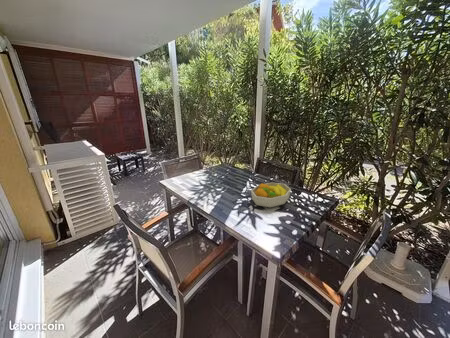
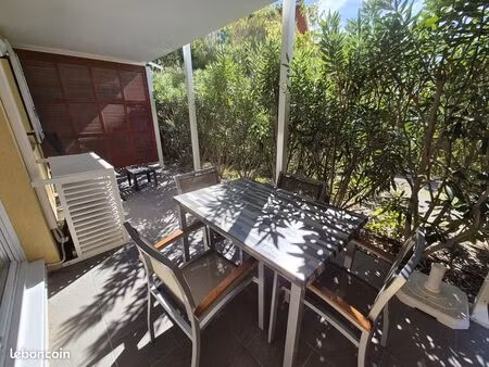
- fruit bowl [250,182,292,208]
